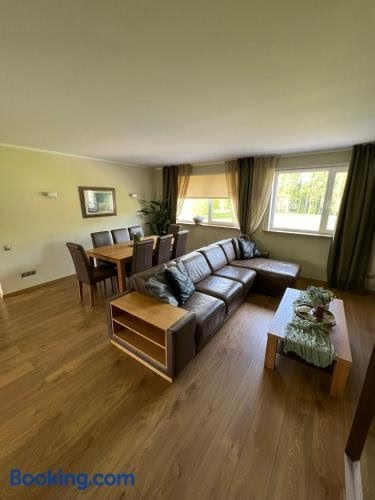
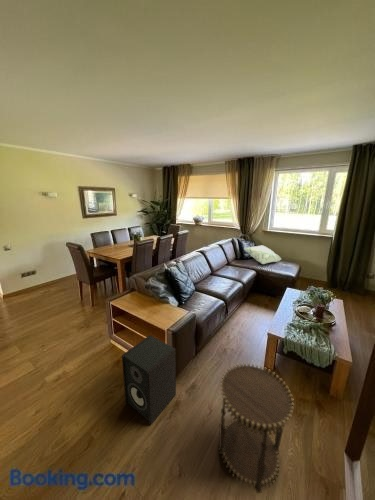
+ speaker [121,334,177,426]
+ side table [217,362,295,494]
+ decorative pillow [244,245,282,265]
